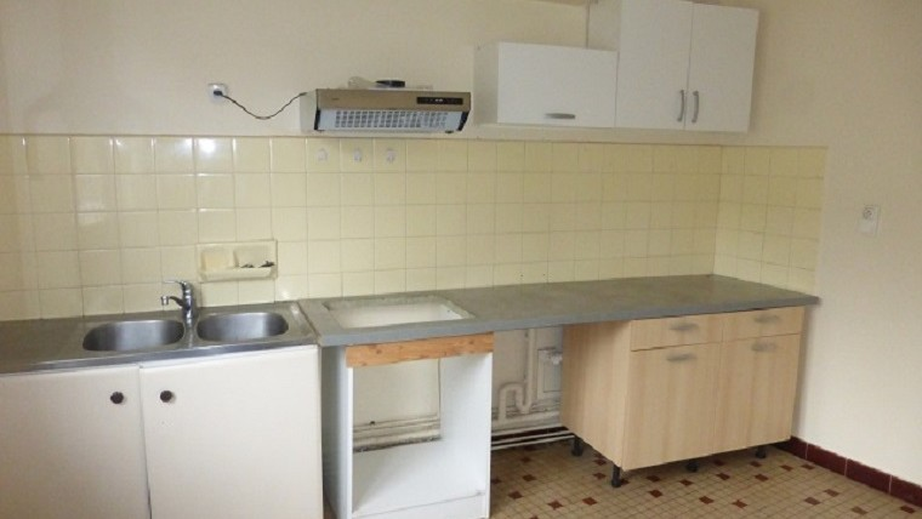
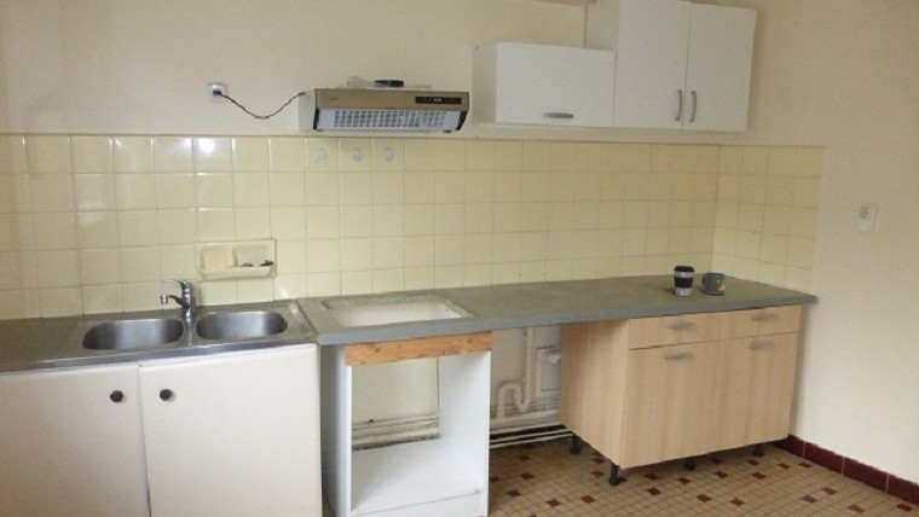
+ coffee cup [672,265,697,297]
+ mug [700,272,727,296]
